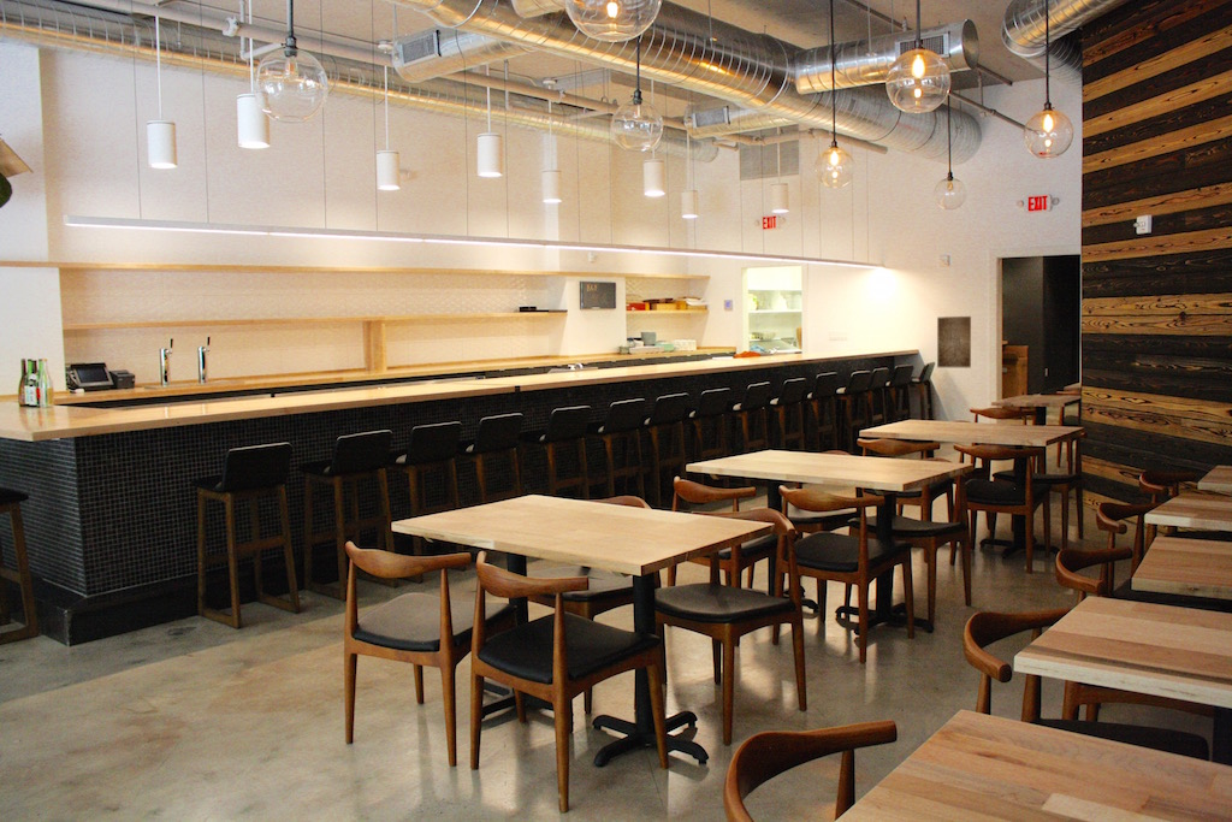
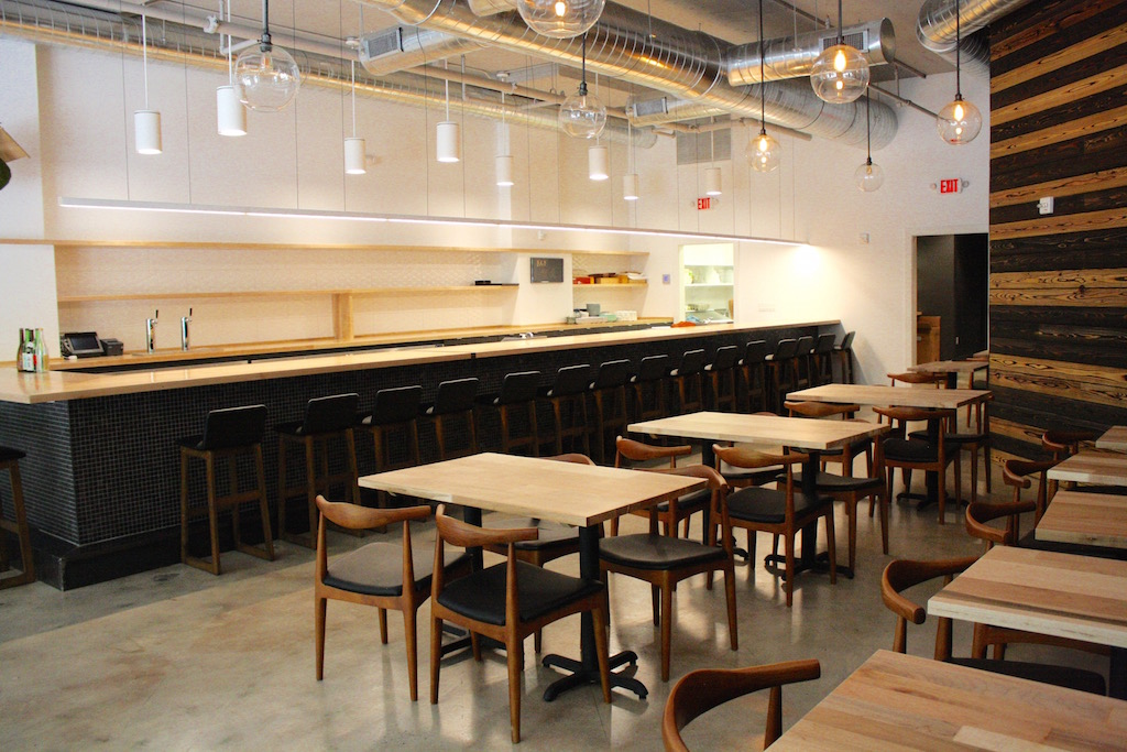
- wall art [936,315,972,368]
